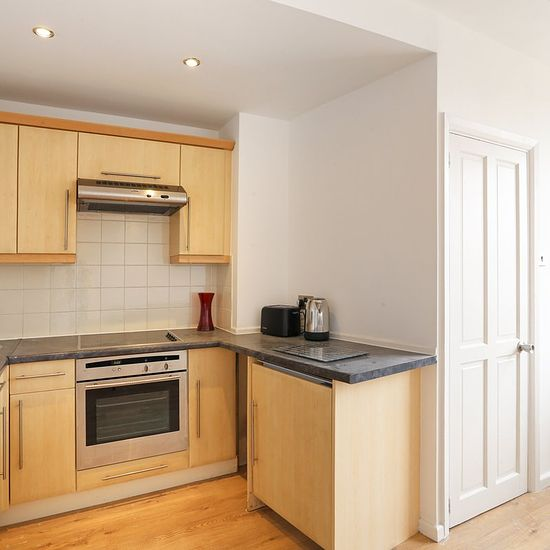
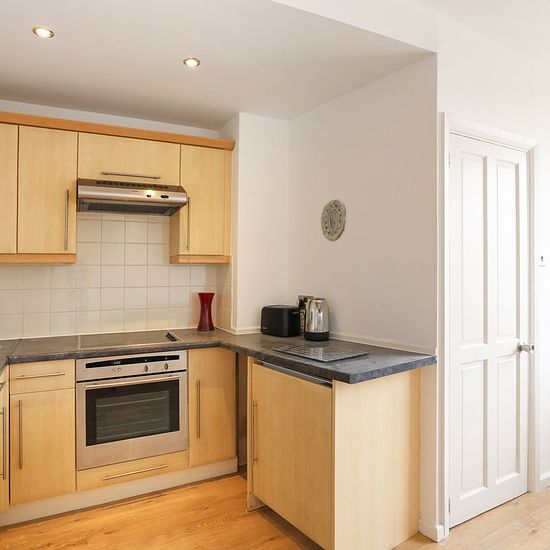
+ decorative plate [320,198,347,242]
